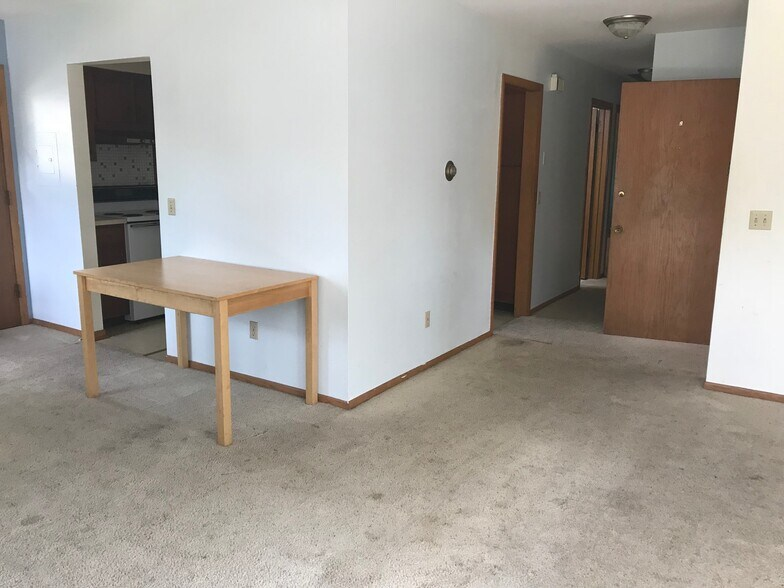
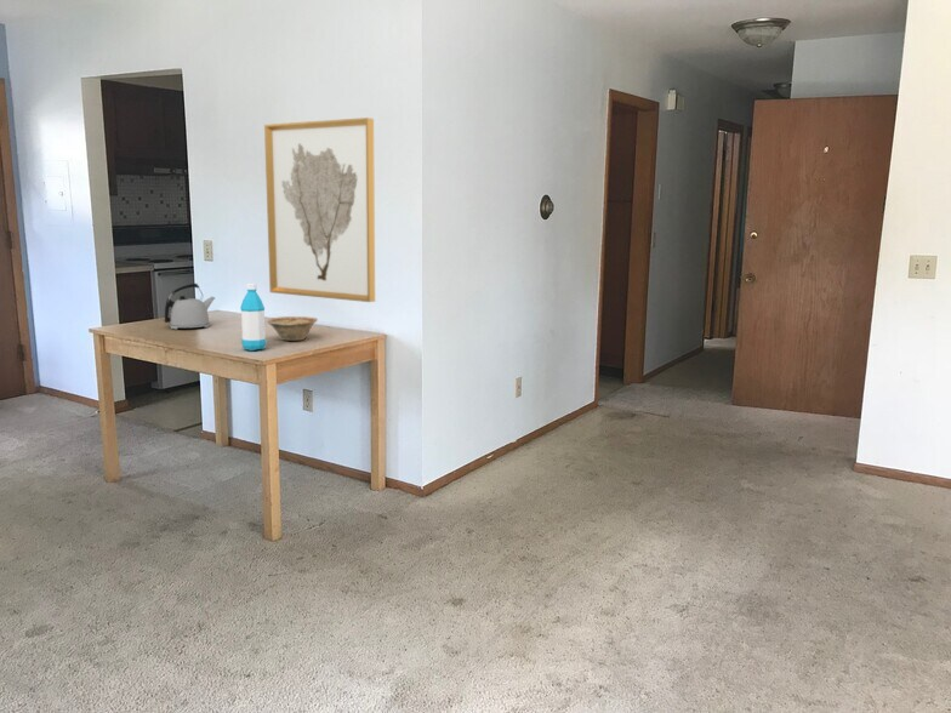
+ wall art [263,116,376,303]
+ water bottle [239,283,267,352]
+ dish [266,315,319,342]
+ kettle [163,283,216,330]
